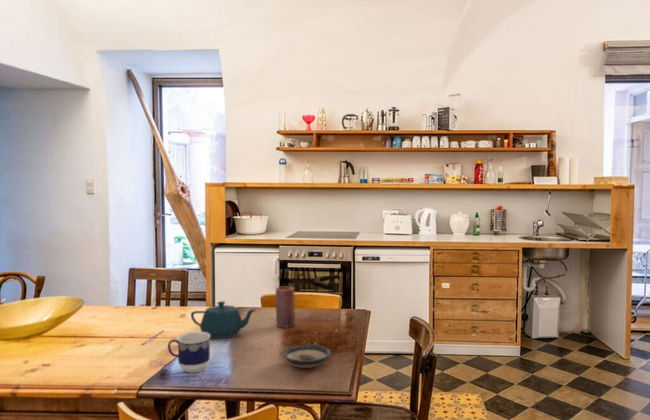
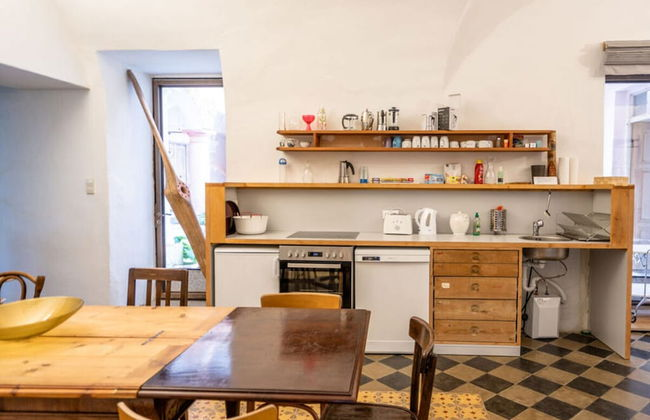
- teapot [190,300,256,339]
- candle [275,285,296,328]
- saucer [281,343,331,369]
- cup [167,331,211,374]
